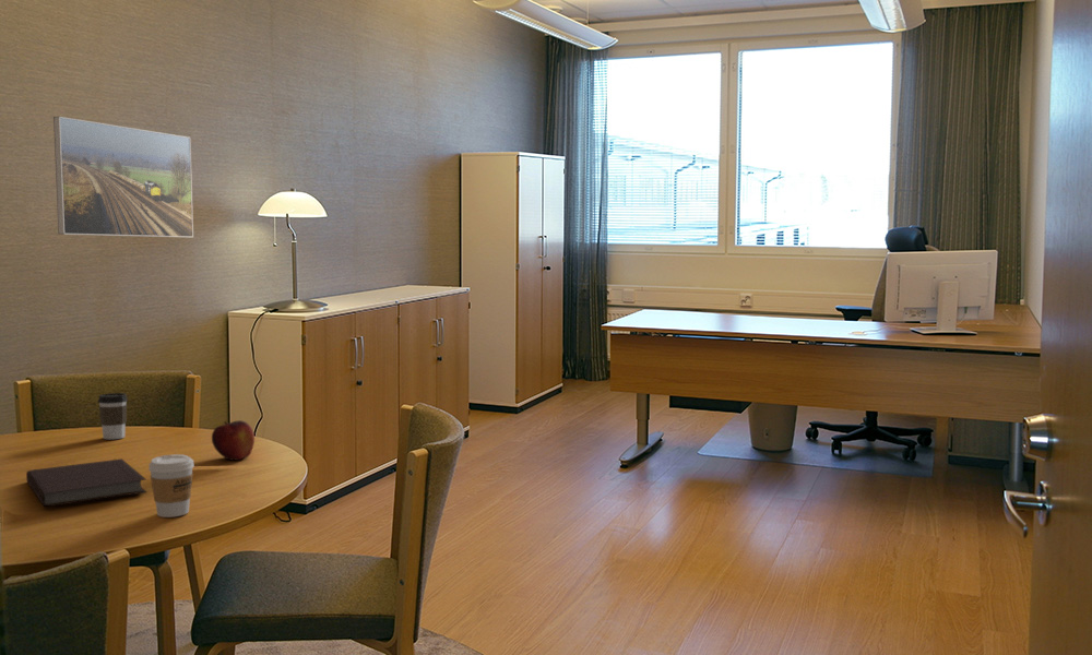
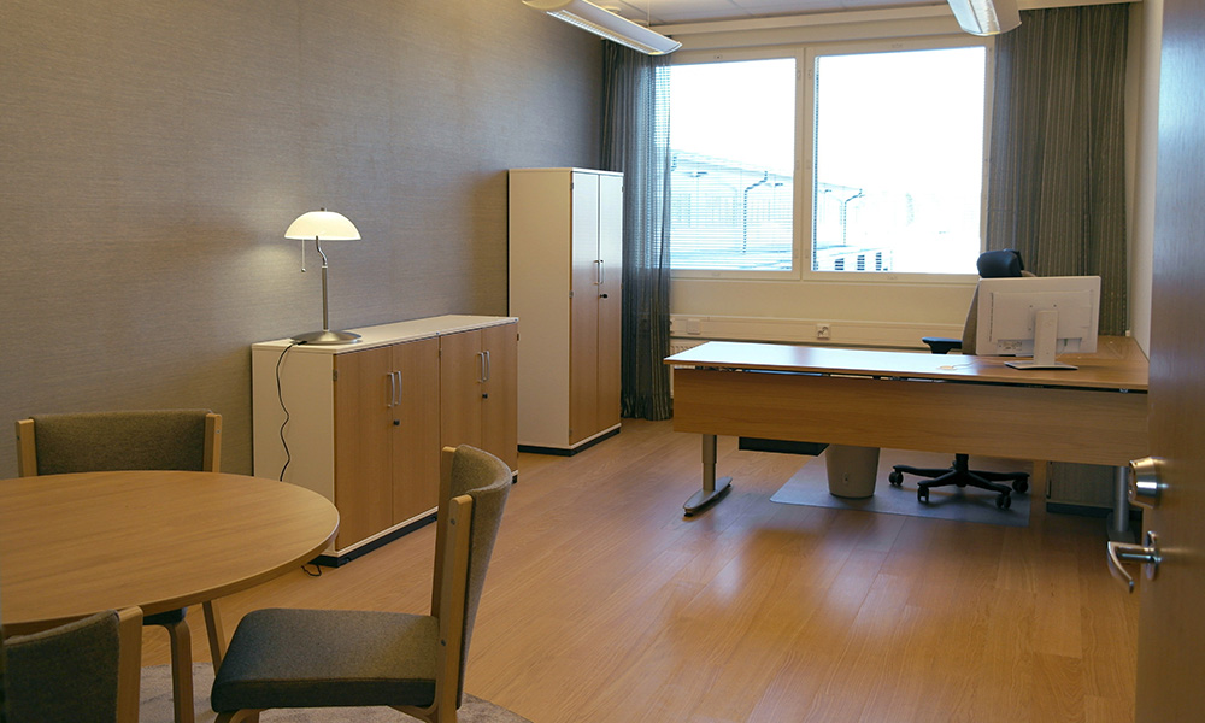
- notebook [25,457,147,508]
- coffee cup [147,453,195,519]
- coffee cup [97,392,129,440]
- fruit [211,419,256,462]
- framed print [52,116,194,239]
